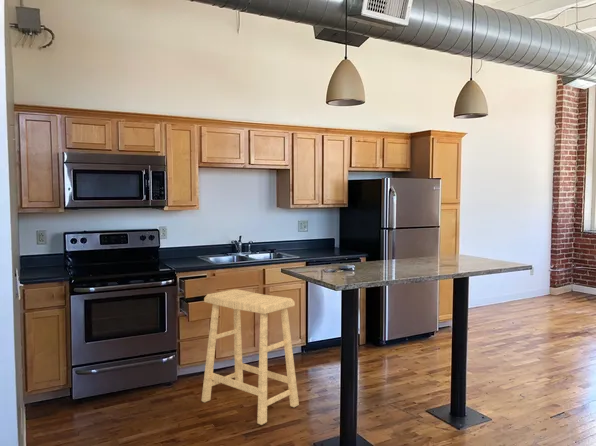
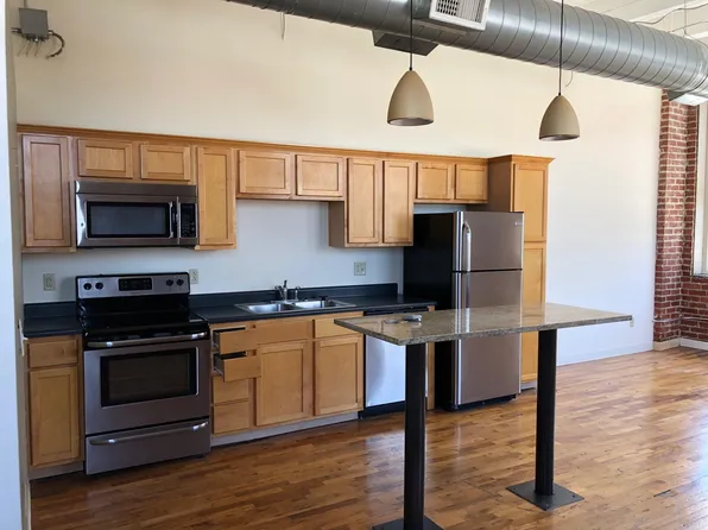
- stool [200,288,300,426]
